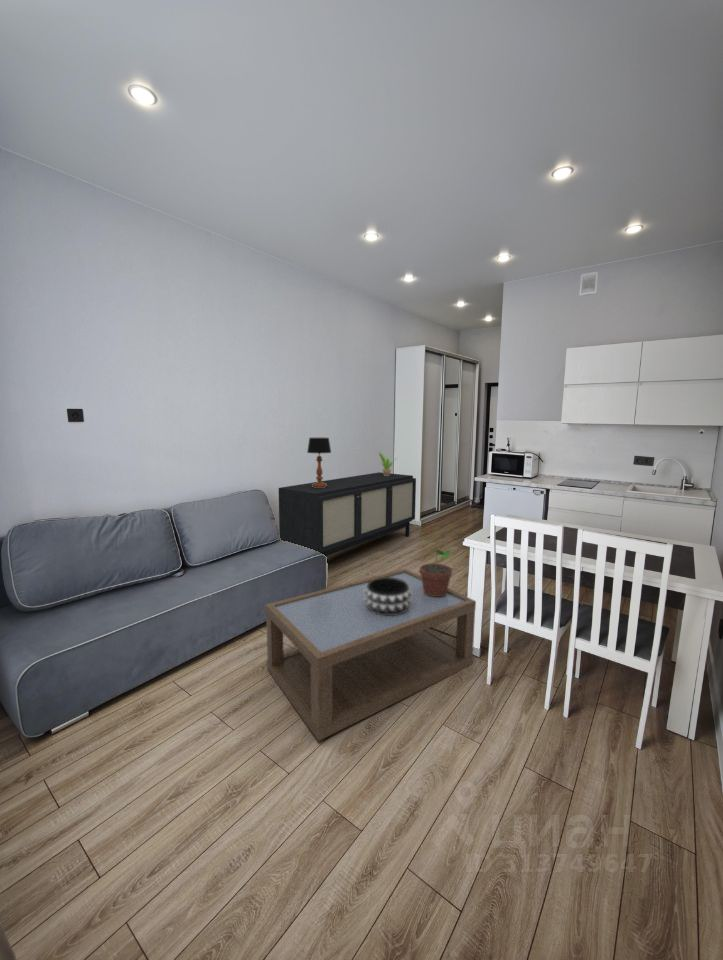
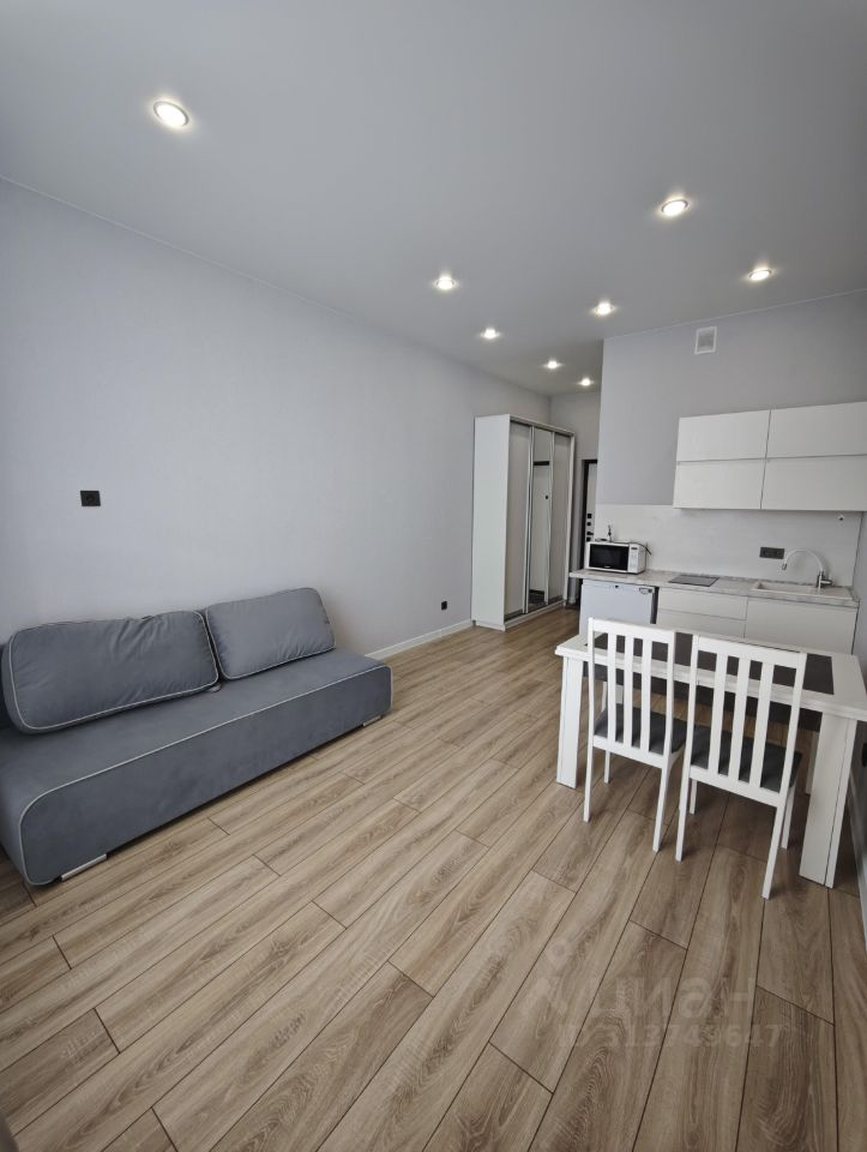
- decorative bowl [364,577,411,615]
- potted plant [378,450,398,476]
- potted plant [419,539,453,596]
- coffee table [265,568,477,742]
- sideboard [278,471,417,557]
- table lamp [306,437,332,488]
